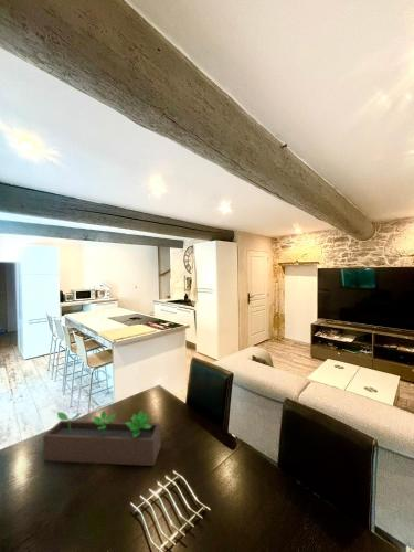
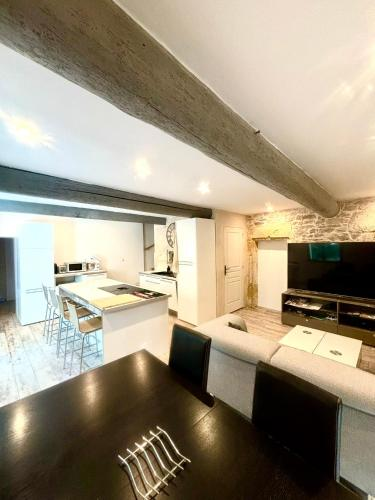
- succulent planter [42,408,162,467]
